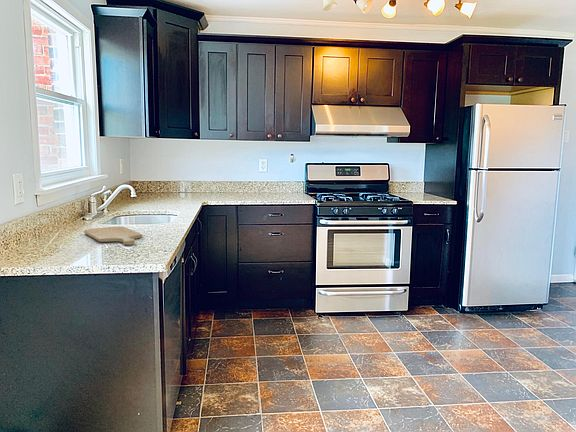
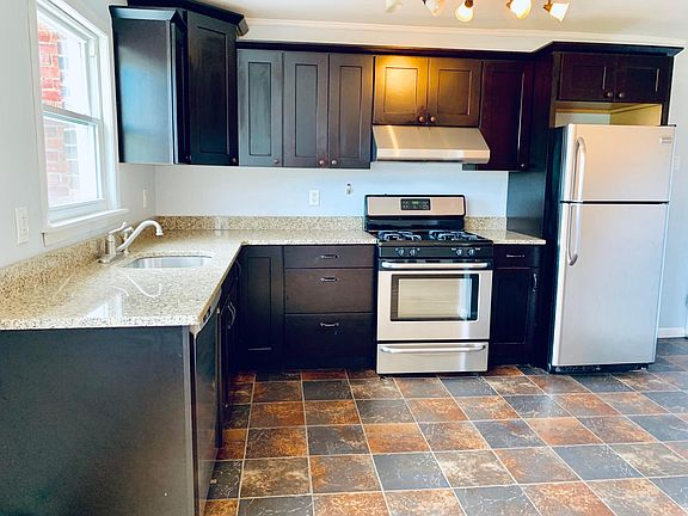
- chopping board [83,226,143,246]
